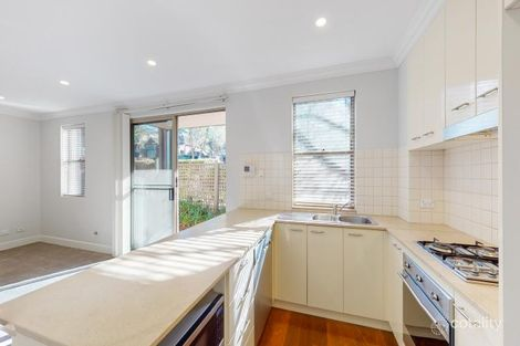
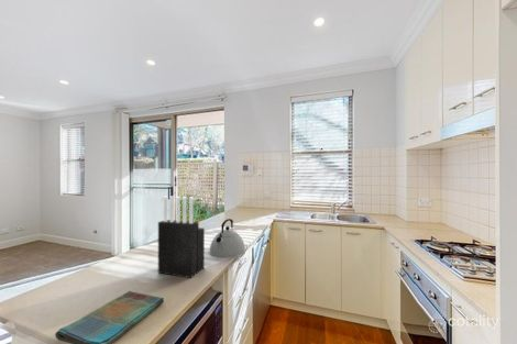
+ knife block [157,195,206,279]
+ dish towel [54,290,165,344]
+ kettle [208,218,246,258]
